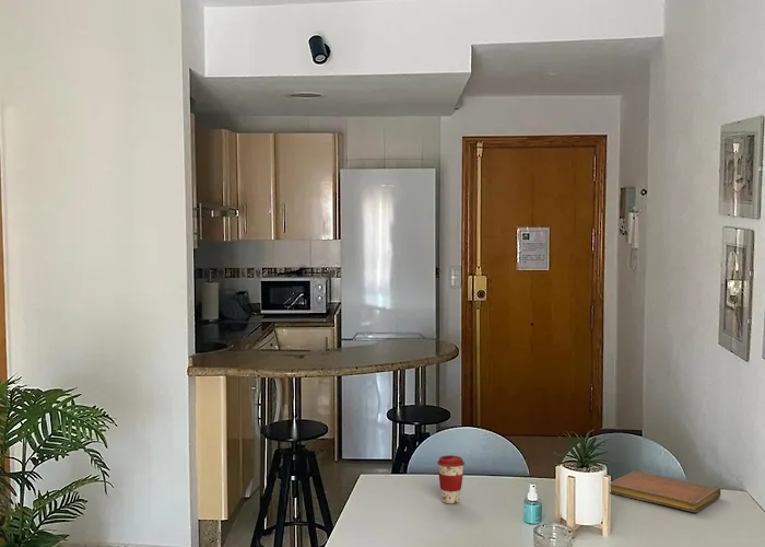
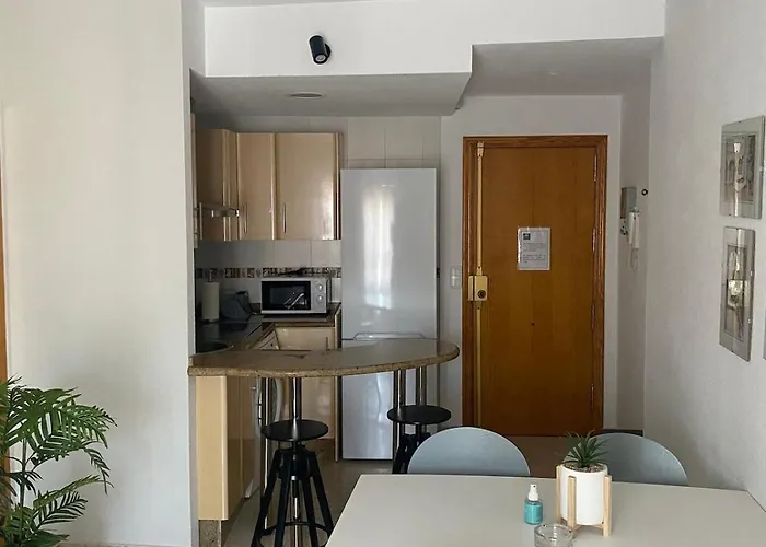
- coffee cup [436,454,466,504]
- notebook [610,470,722,513]
